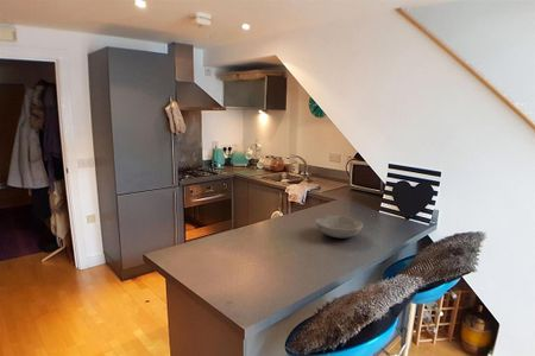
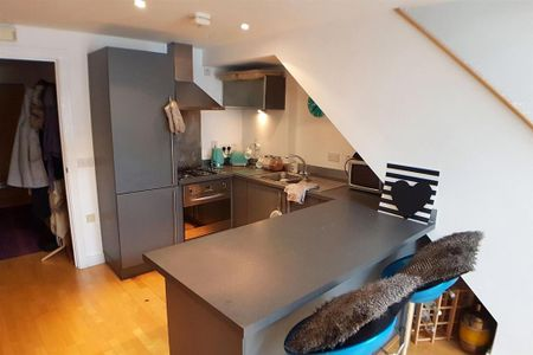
- bowl [314,215,364,240]
